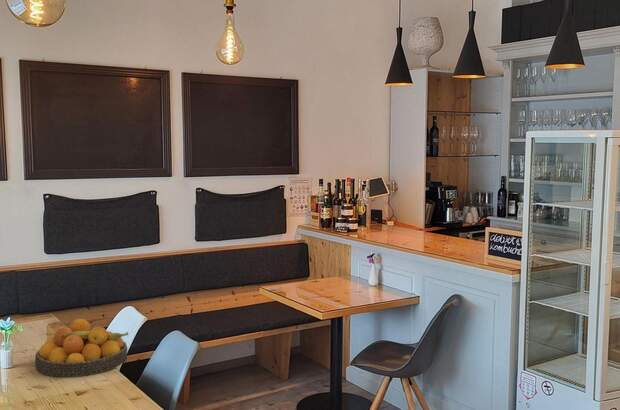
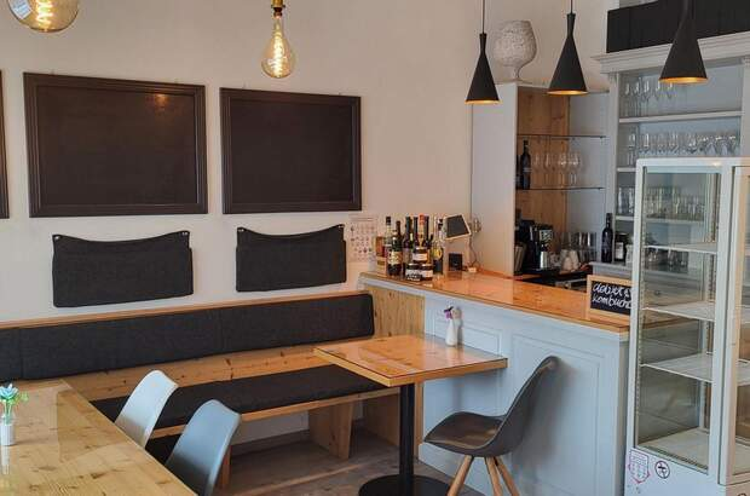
- fruit bowl [34,318,129,378]
